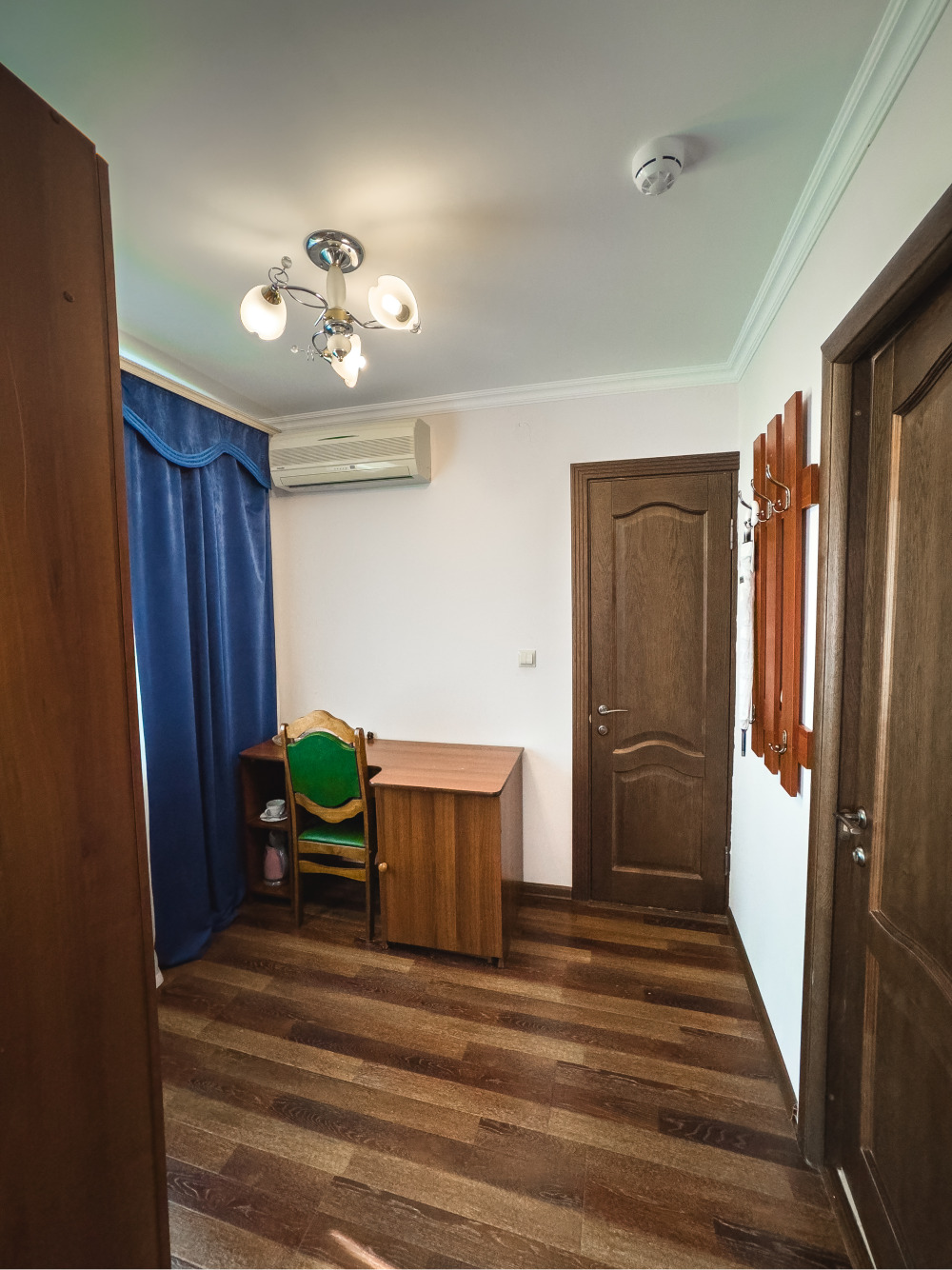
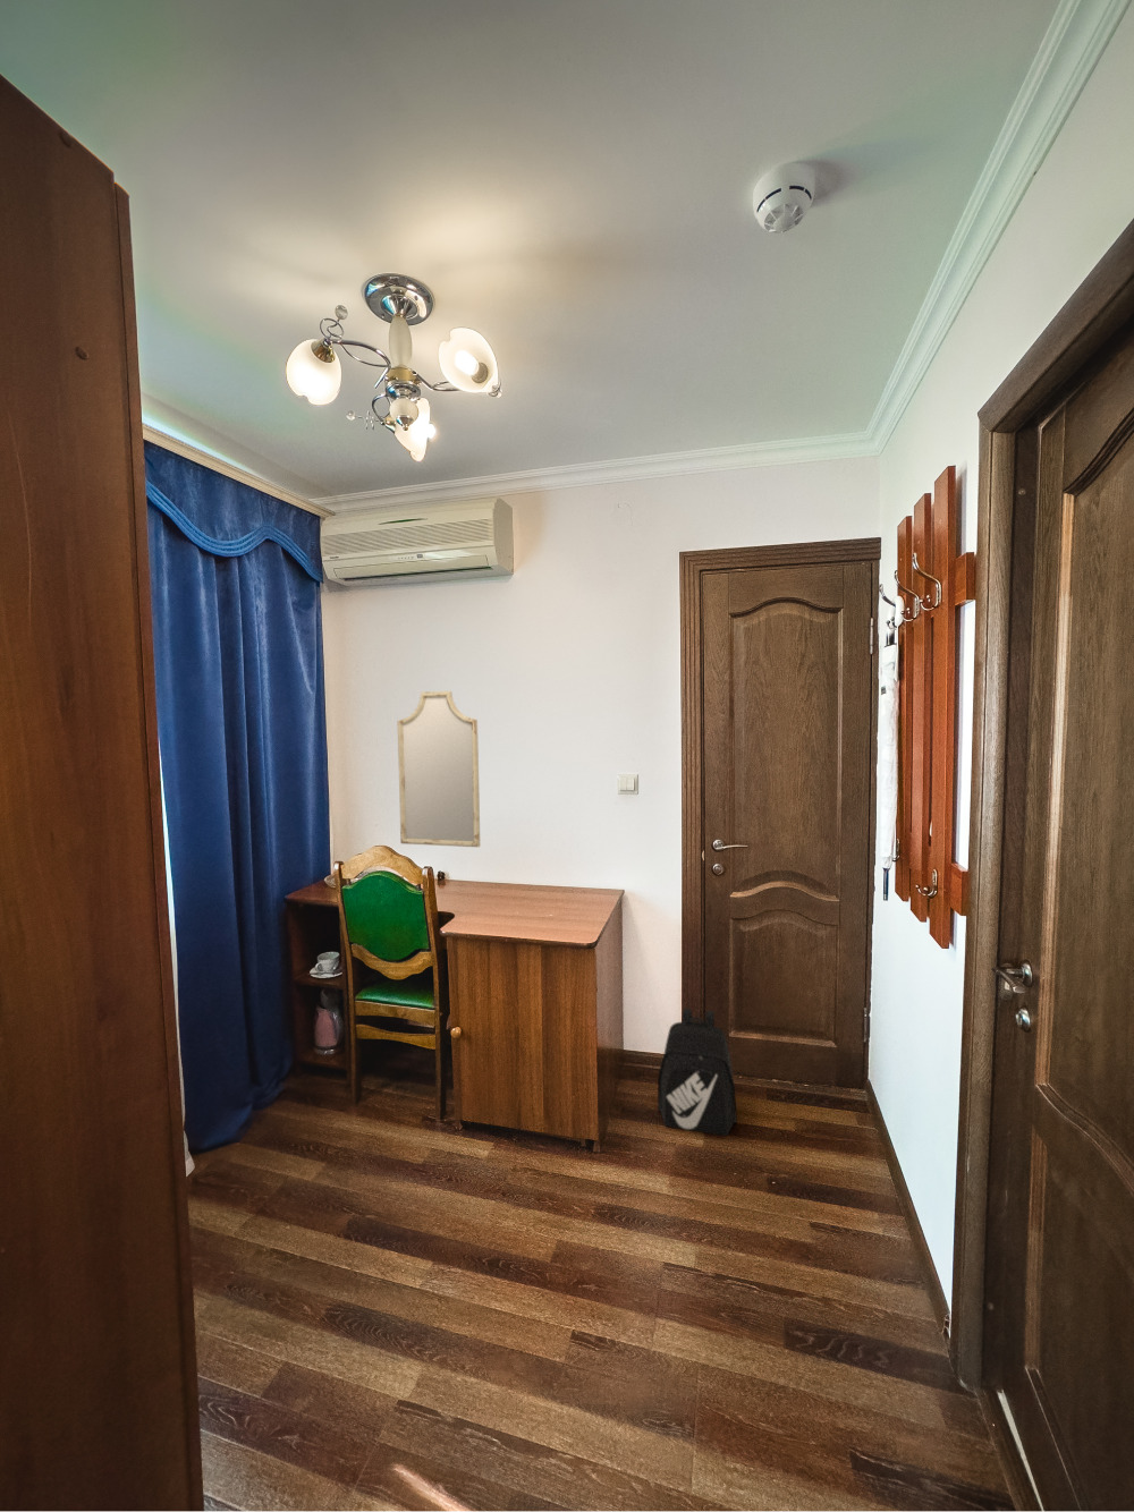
+ home mirror [397,691,481,848]
+ backpack [656,1006,739,1137]
